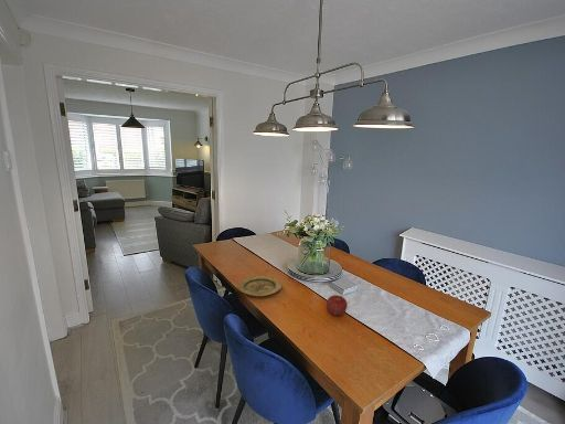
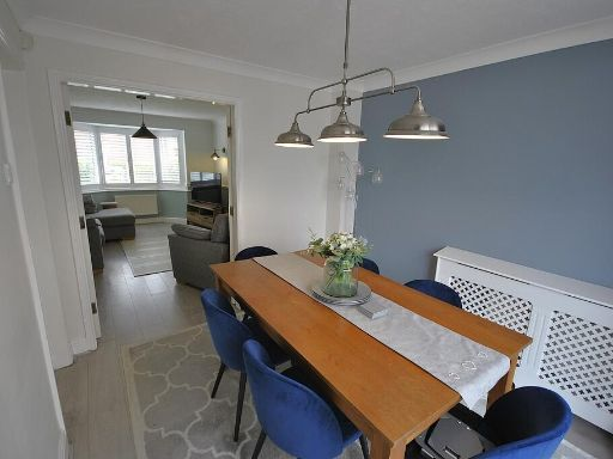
- fruit [326,294,349,317]
- plate [237,275,282,297]
